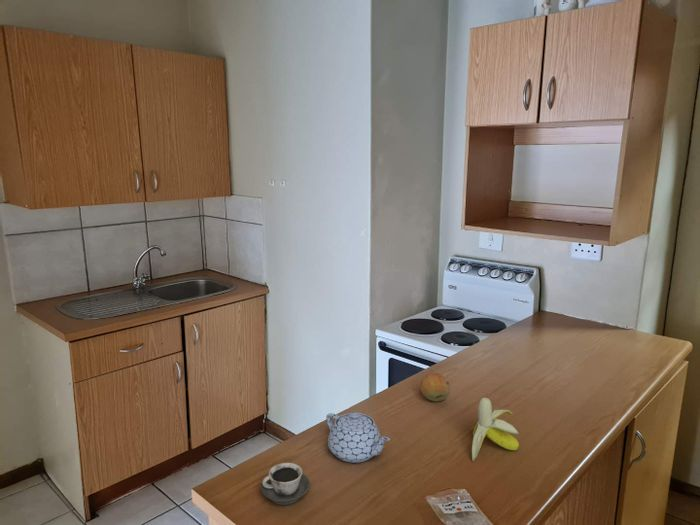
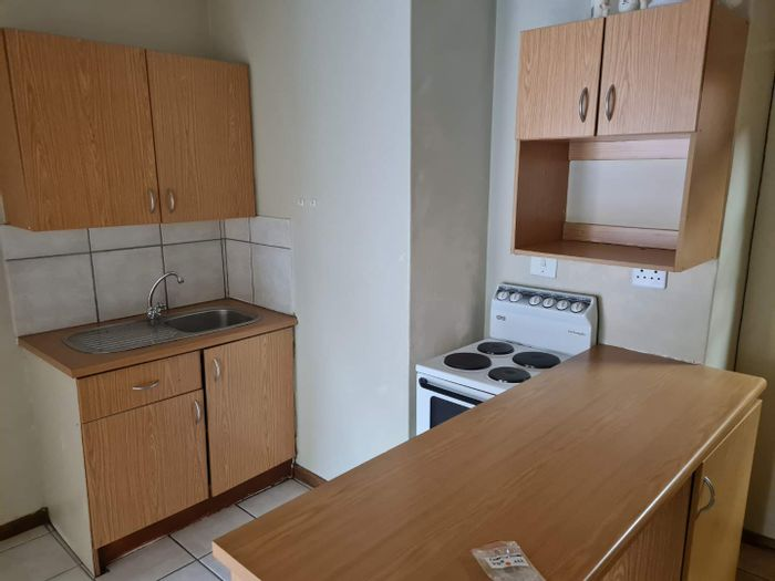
- banana [471,397,520,462]
- teapot [325,411,391,464]
- cup [260,462,311,506]
- fruit [419,372,451,403]
